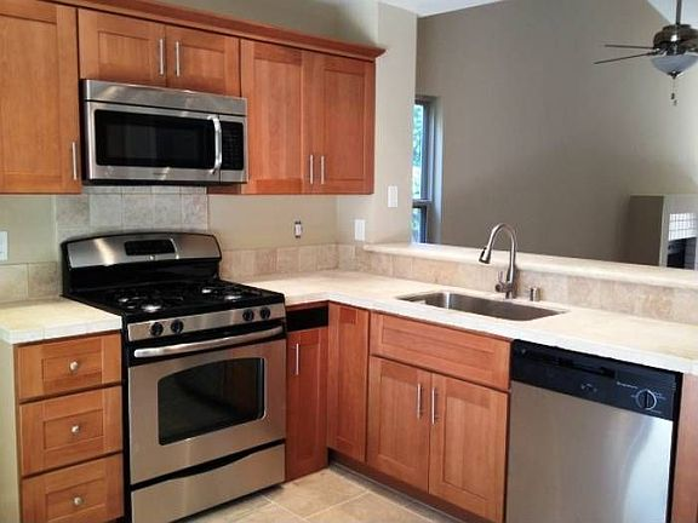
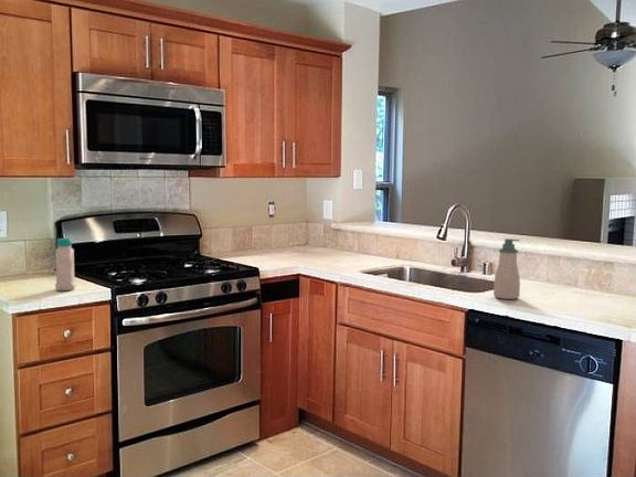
+ soap bottle [492,237,521,300]
+ bottle [54,237,77,292]
